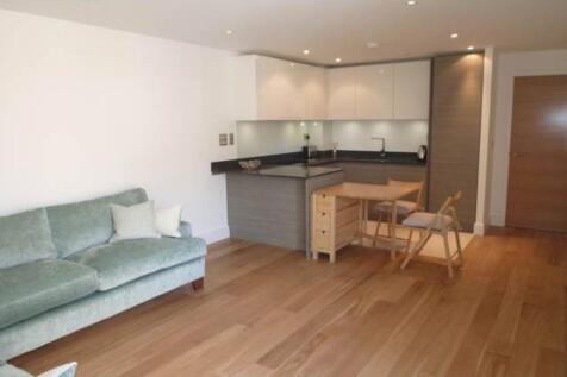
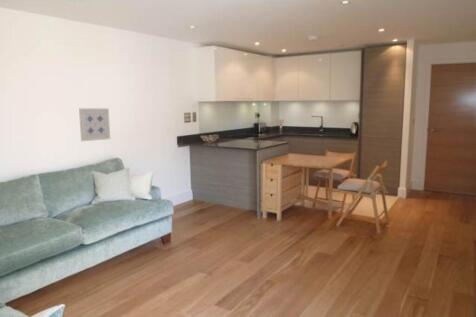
+ wall art [78,107,111,142]
